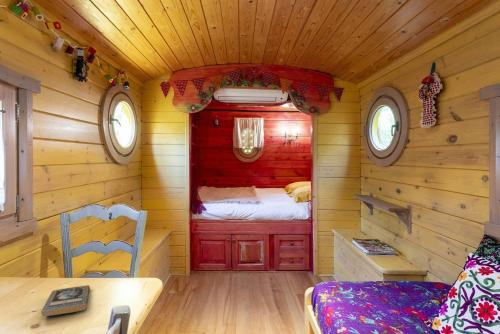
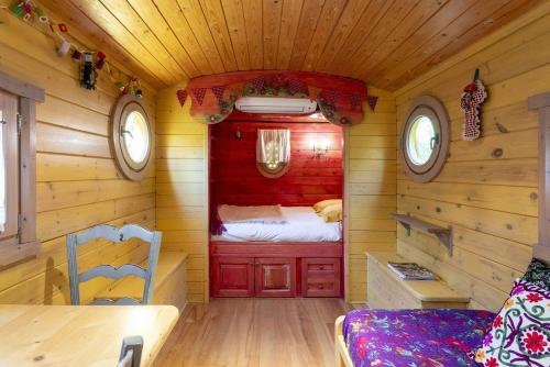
- book [40,284,91,317]
